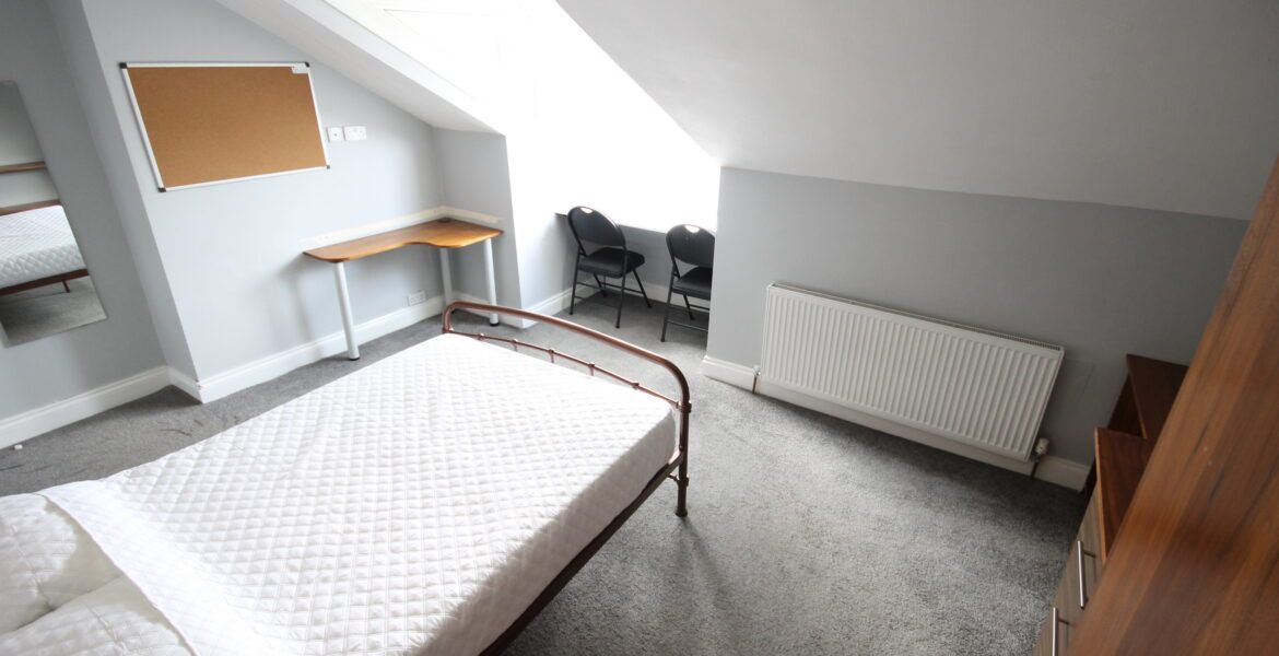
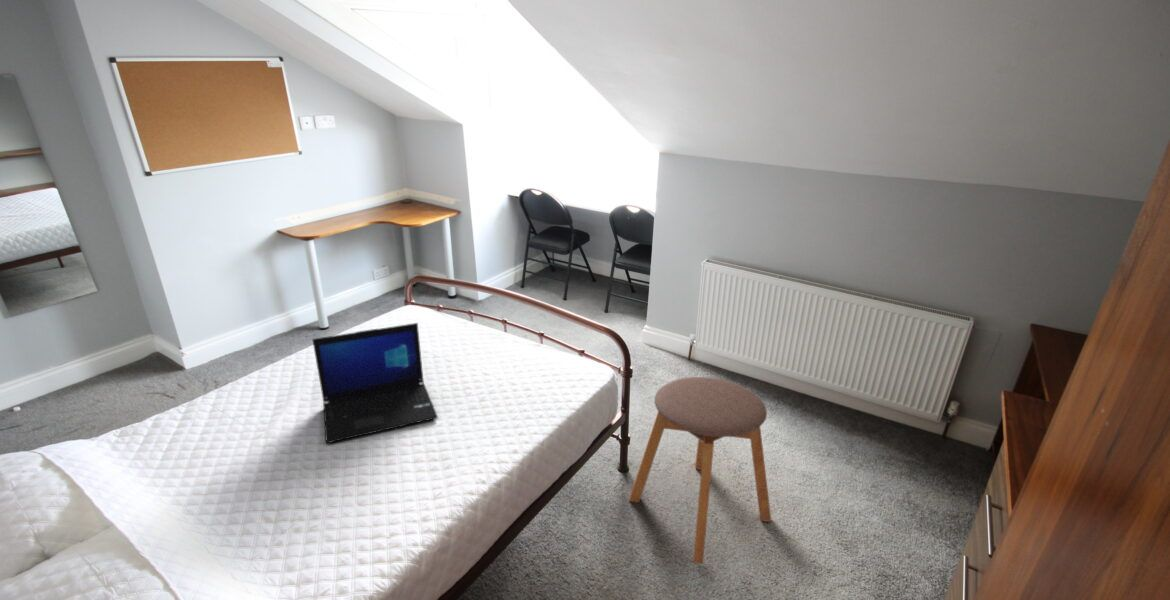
+ laptop [311,322,439,444]
+ stool [628,376,772,565]
